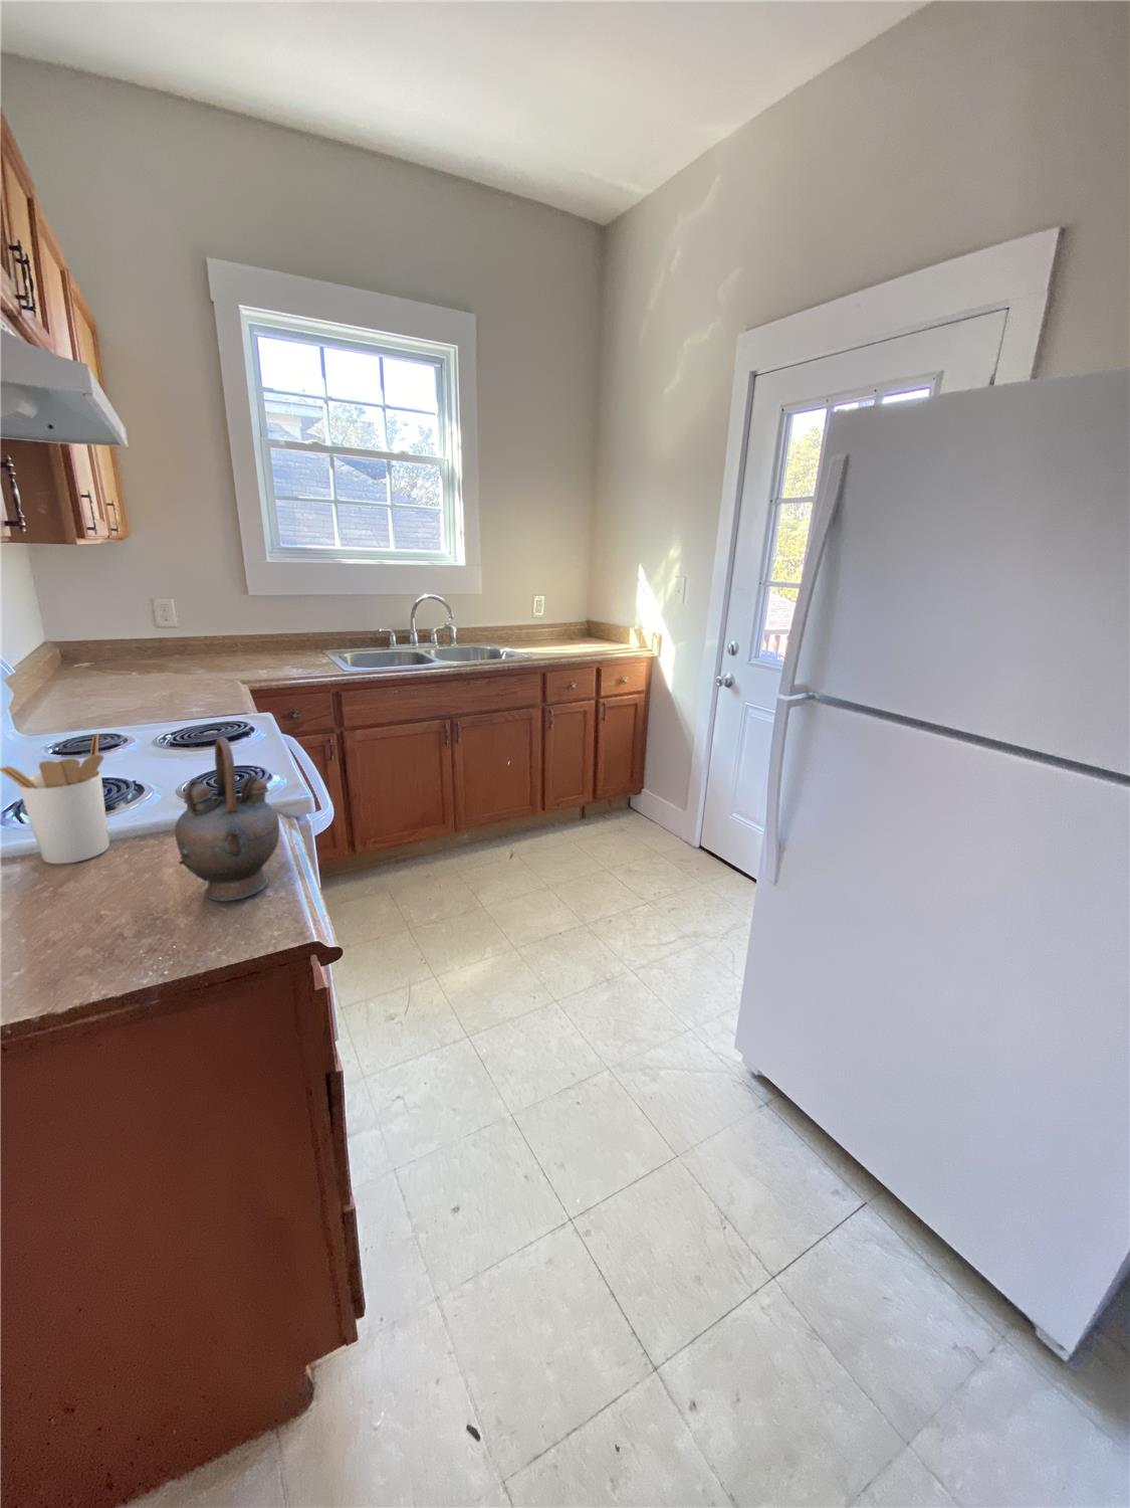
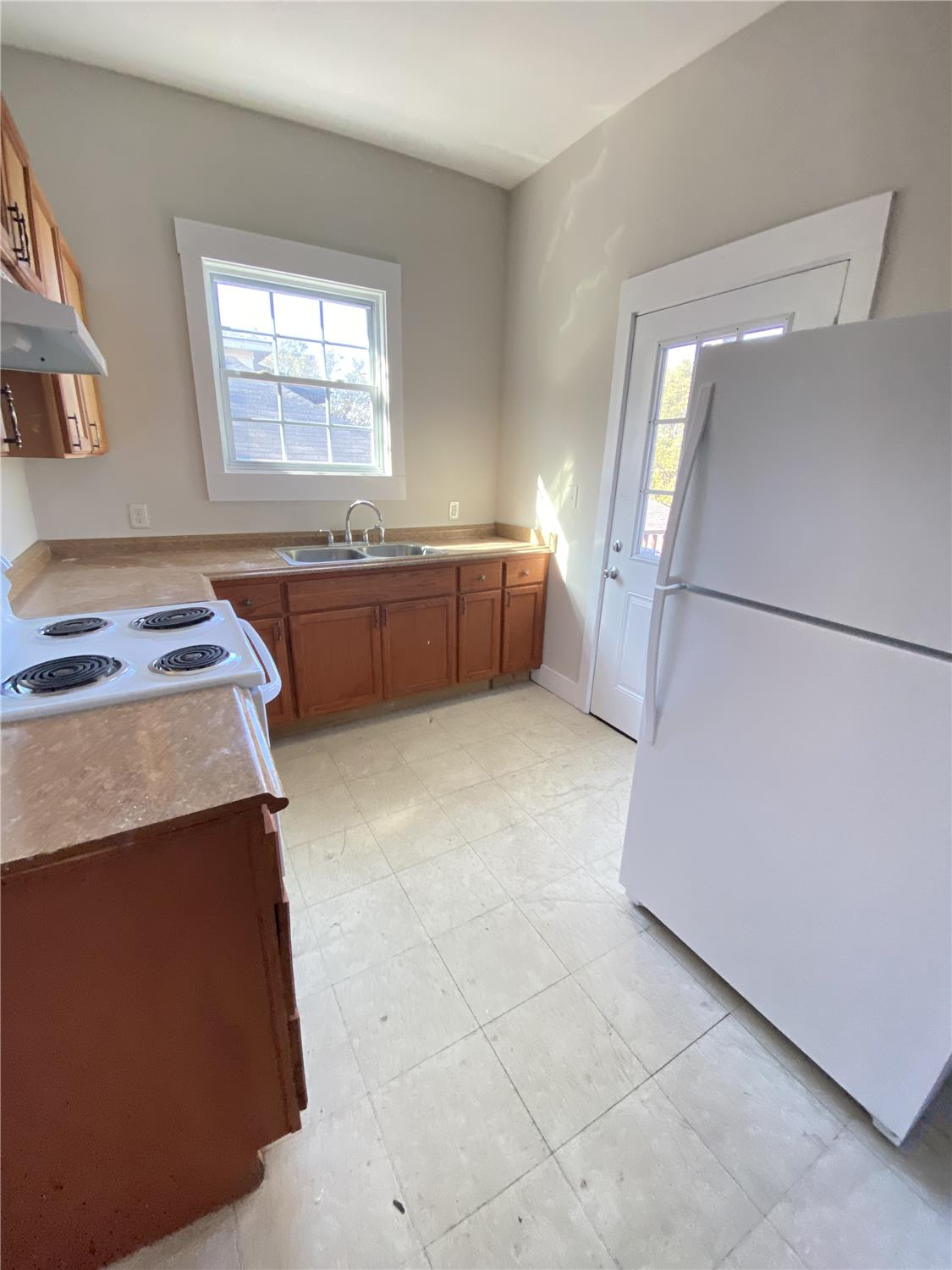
- teapot [173,736,280,901]
- utensil holder [0,731,110,864]
